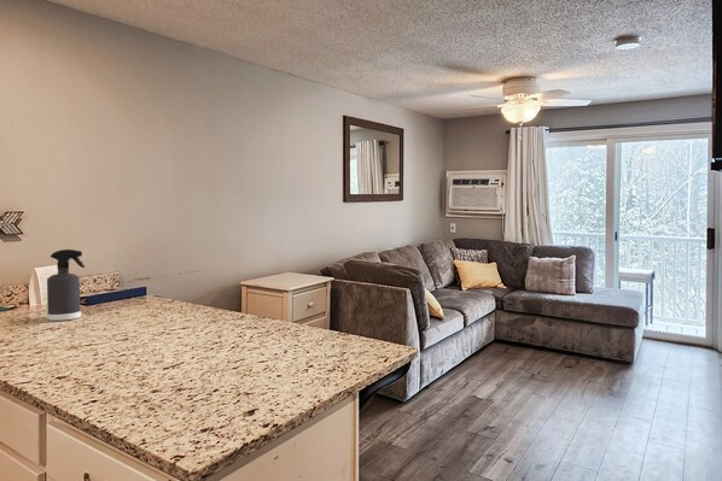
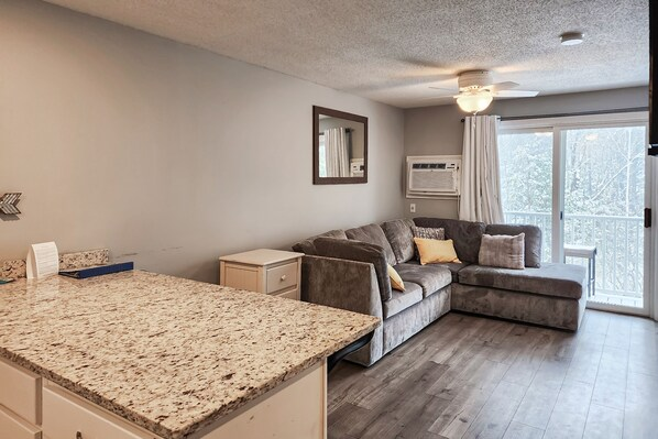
- spray bottle [46,248,87,322]
